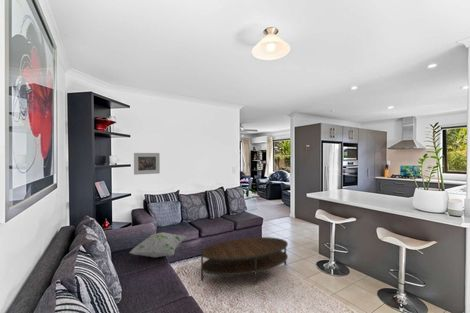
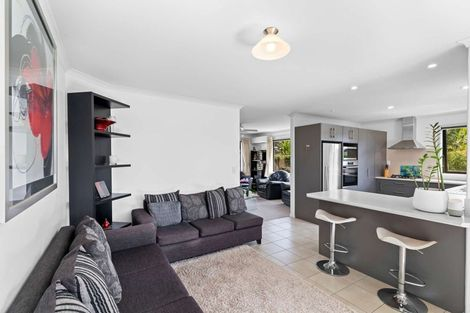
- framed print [133,152,161,176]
- coffee table [200,236,289,286]
- decorative pillow [128,232,187,258]
